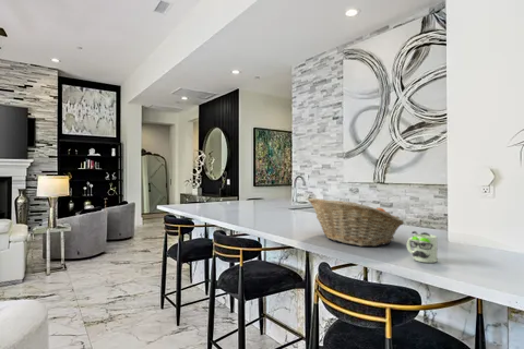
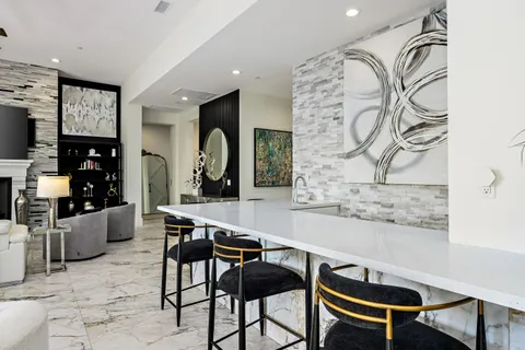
- mug [406,230,438,264]
- fruit basket [308,197,405,248]
